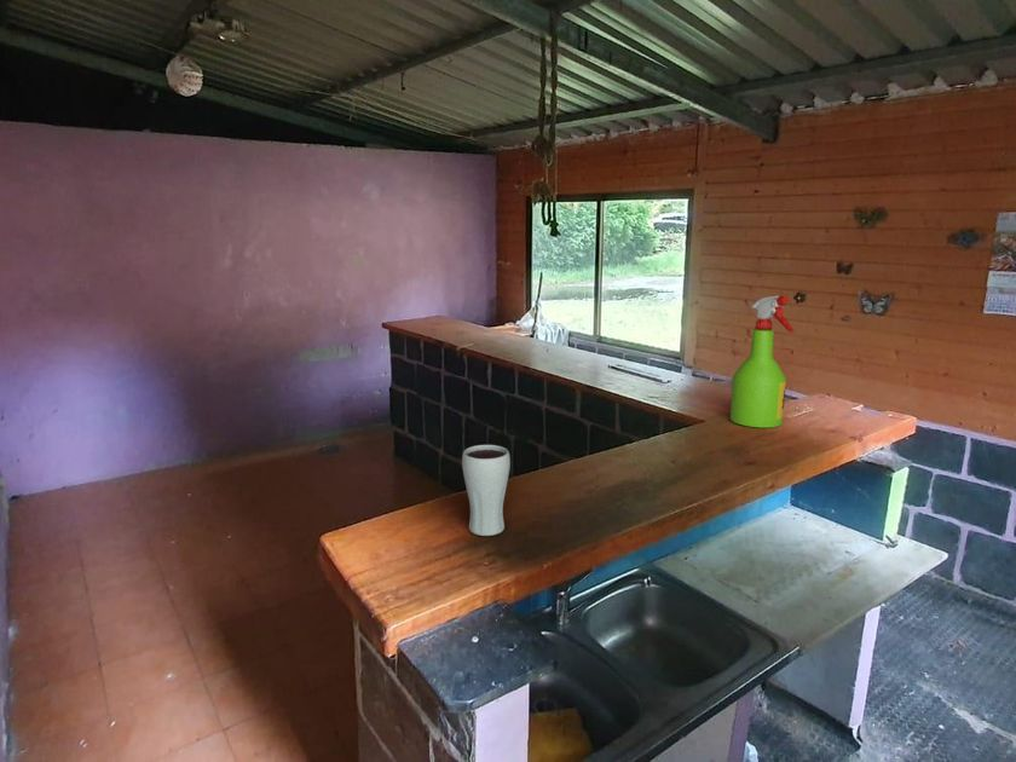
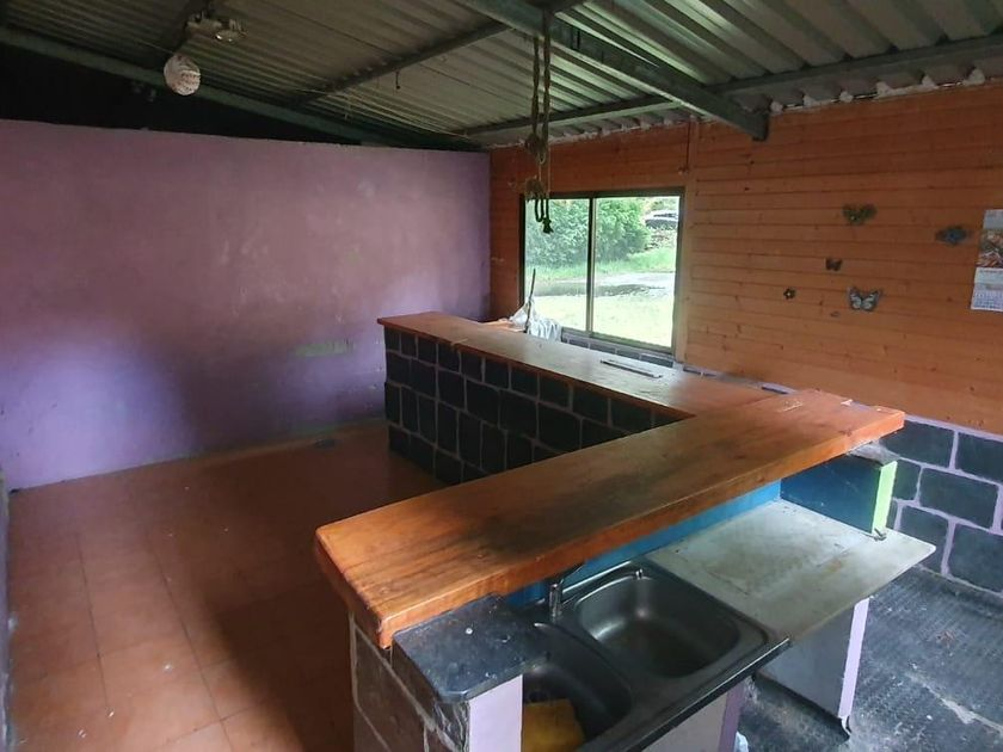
- drinking glass [461,444,512,537]
- spray bottle [729,294,796,429]
